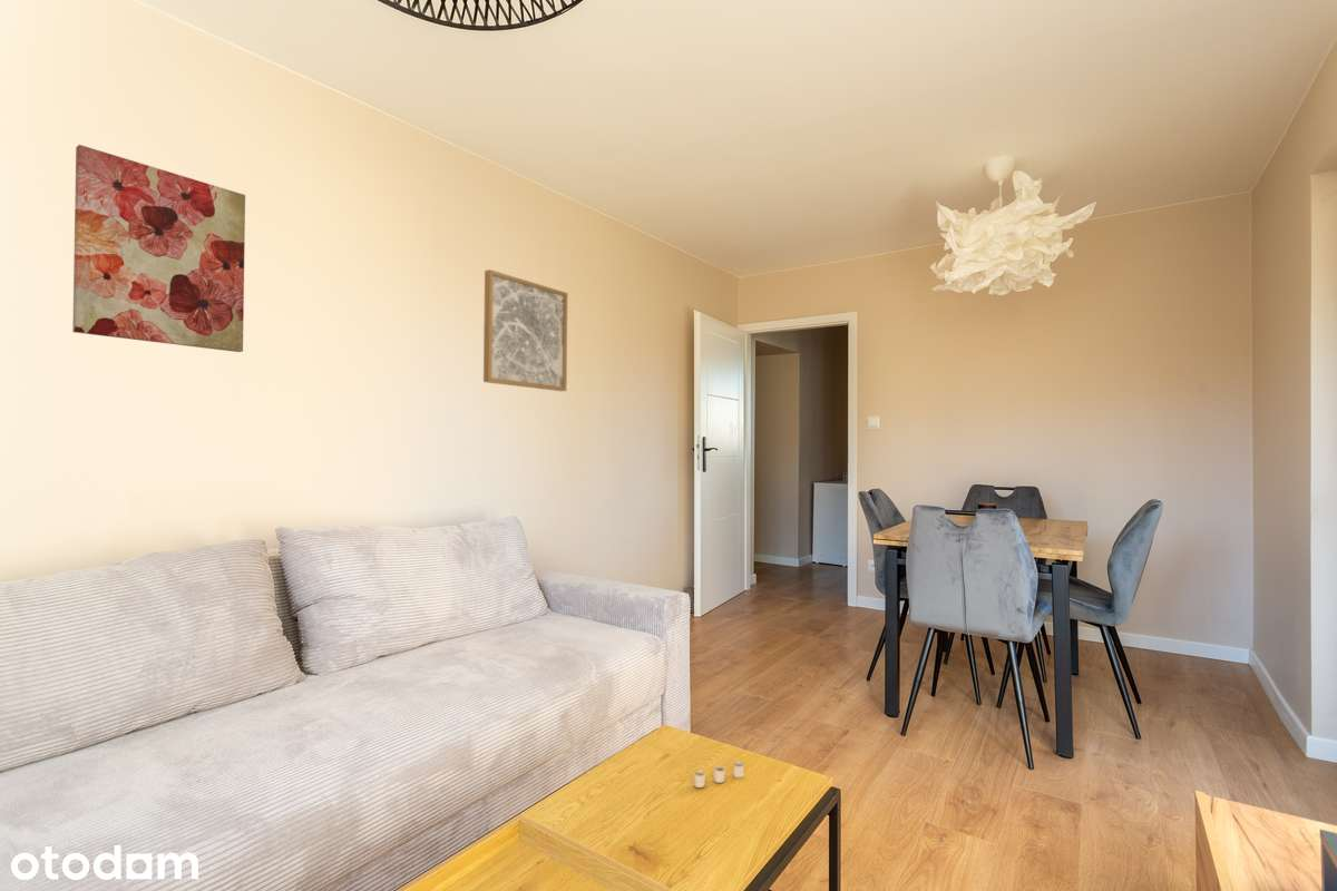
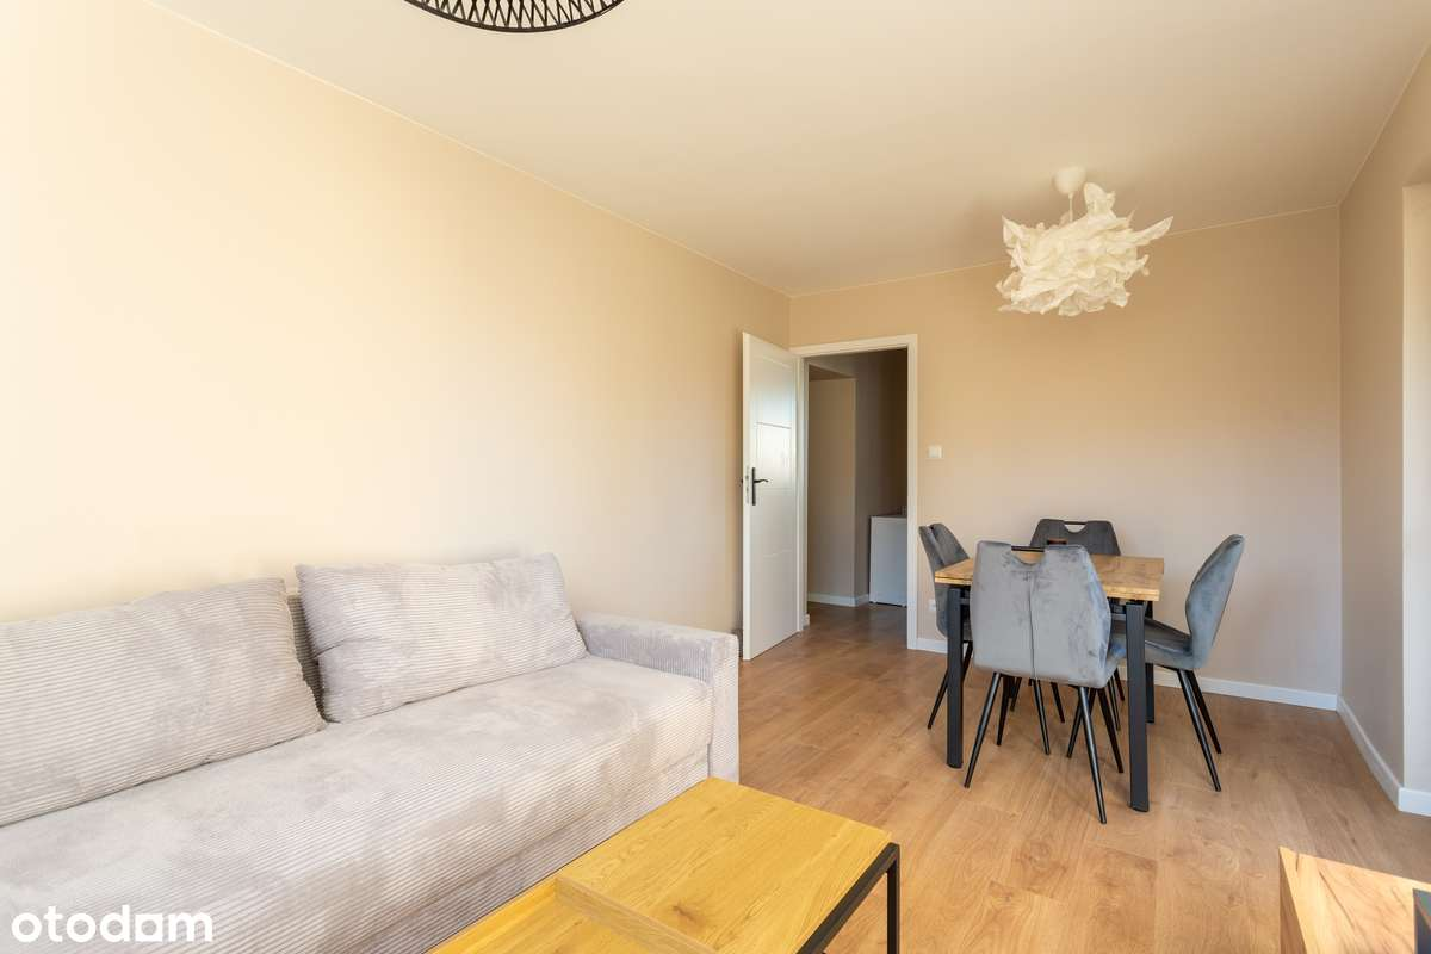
- candle [693,760,745,789]
- wall art [482,268,568,392]
- wall art [71,144,246,353]
